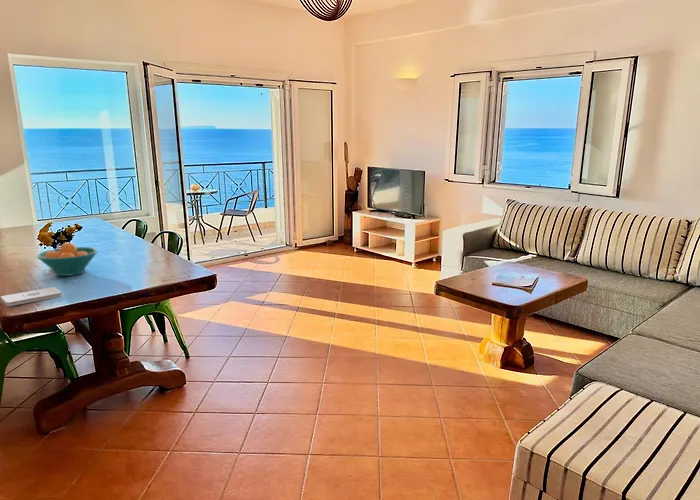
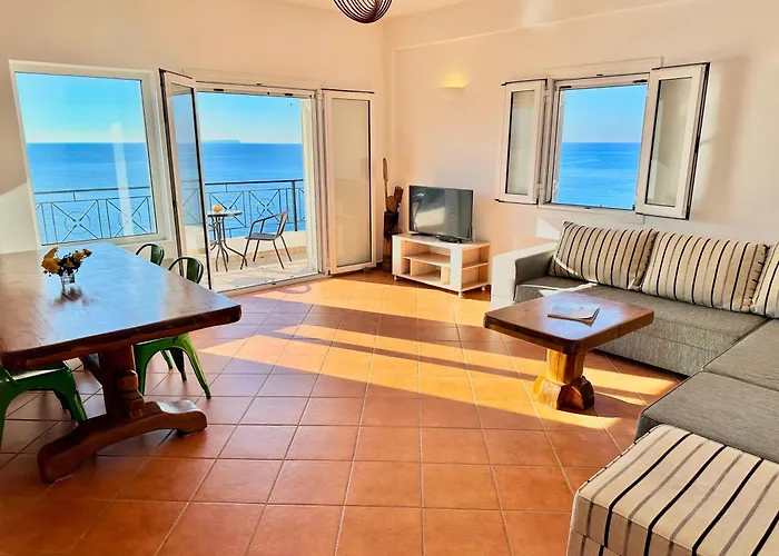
- notepad [0,286,63,307]
- fruit bowl [35,242,99,277]
